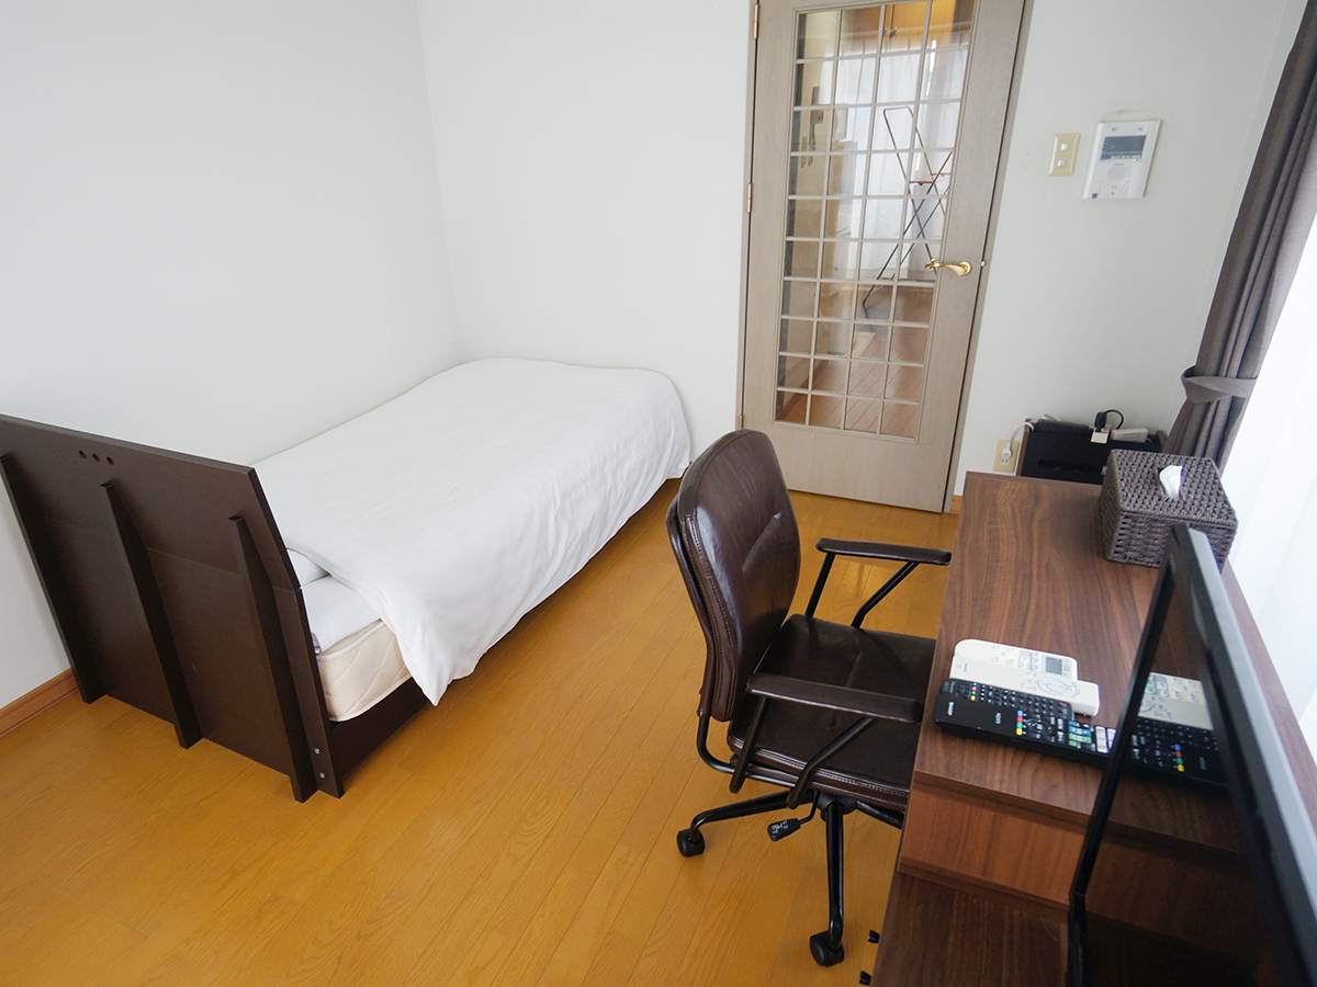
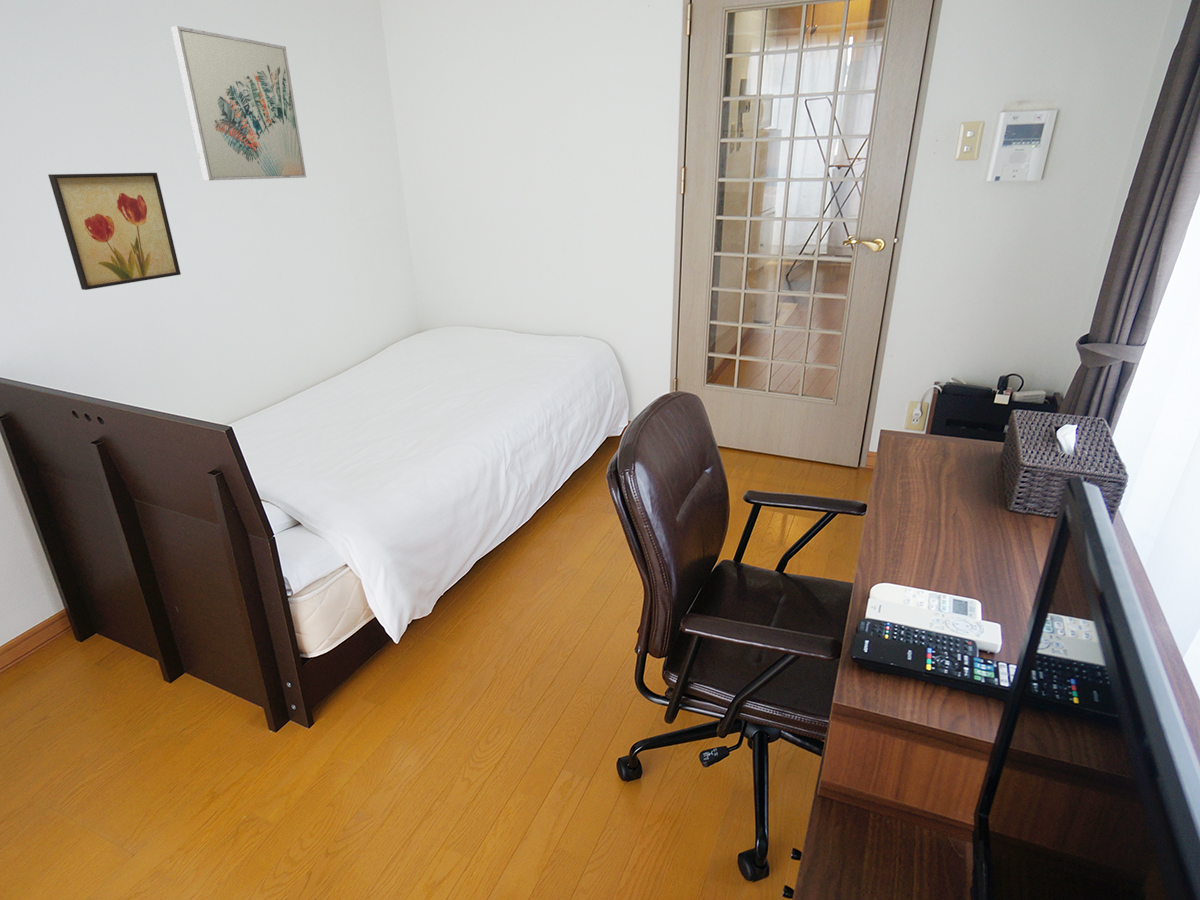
+ wall art [170,25,307,181]
+ wall art [47,172,182,291]
